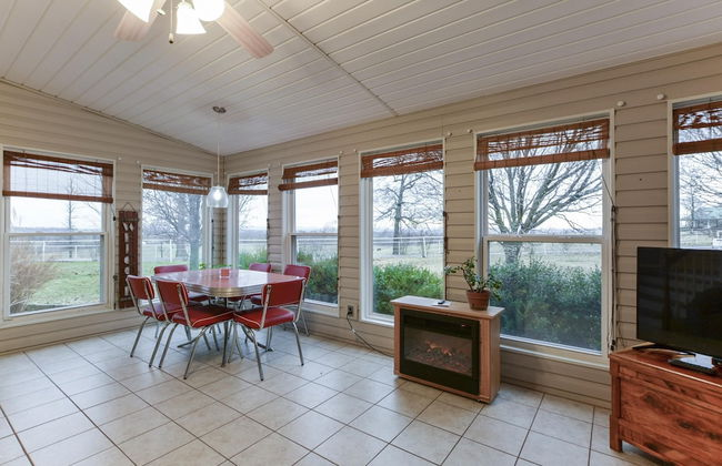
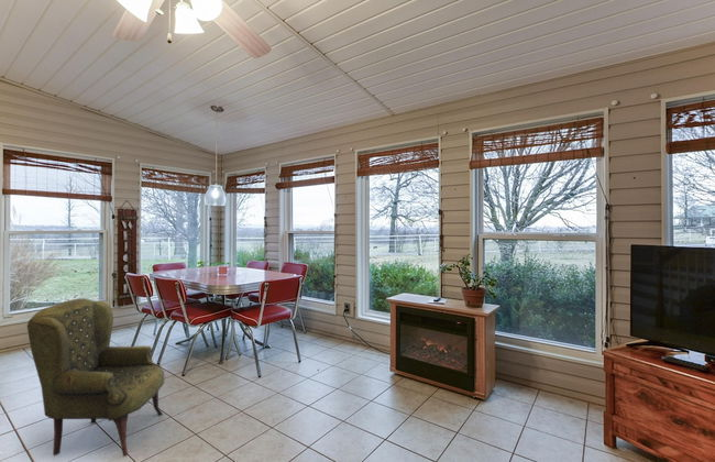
+ armchair [26,297,166,458]
